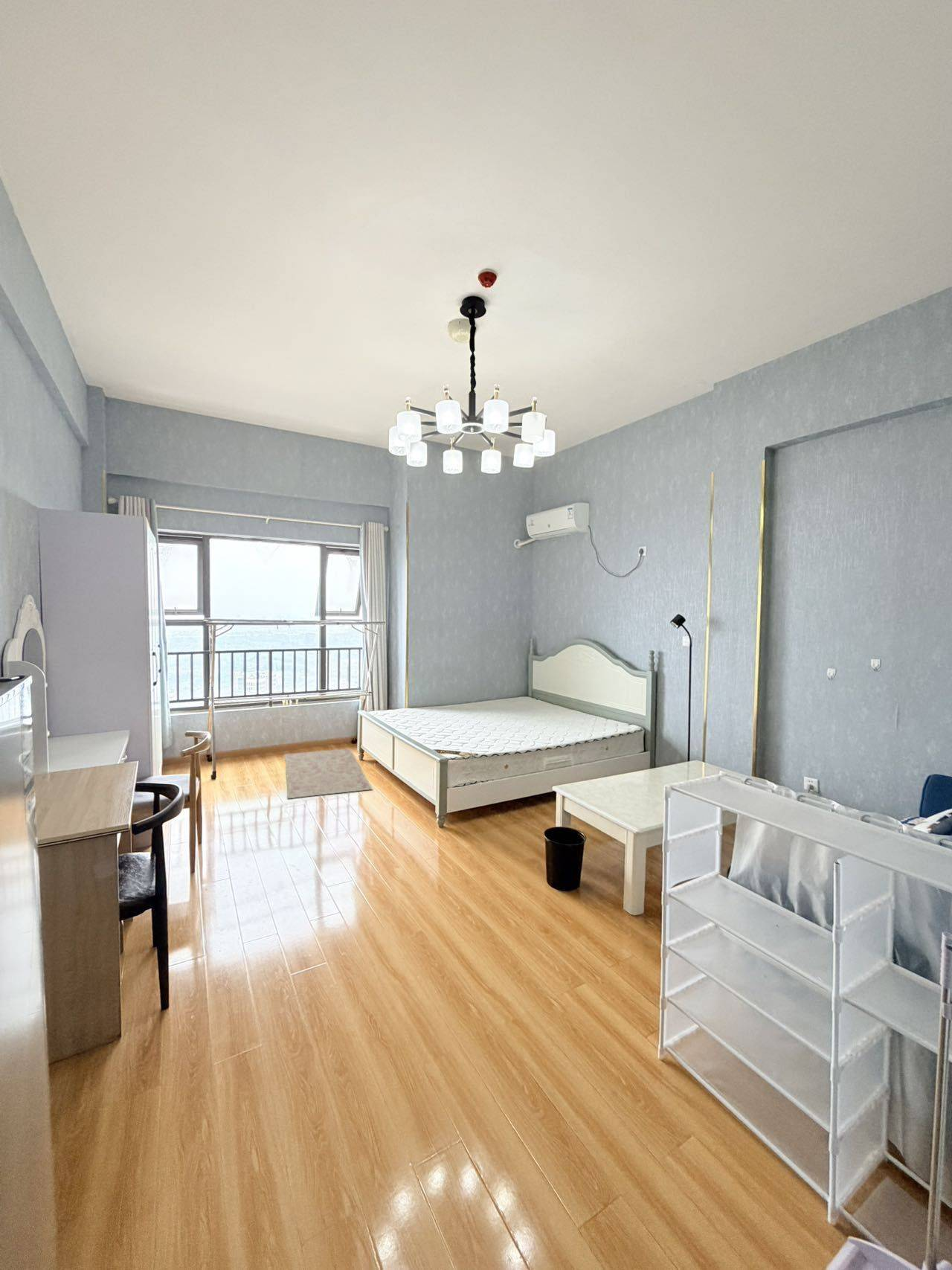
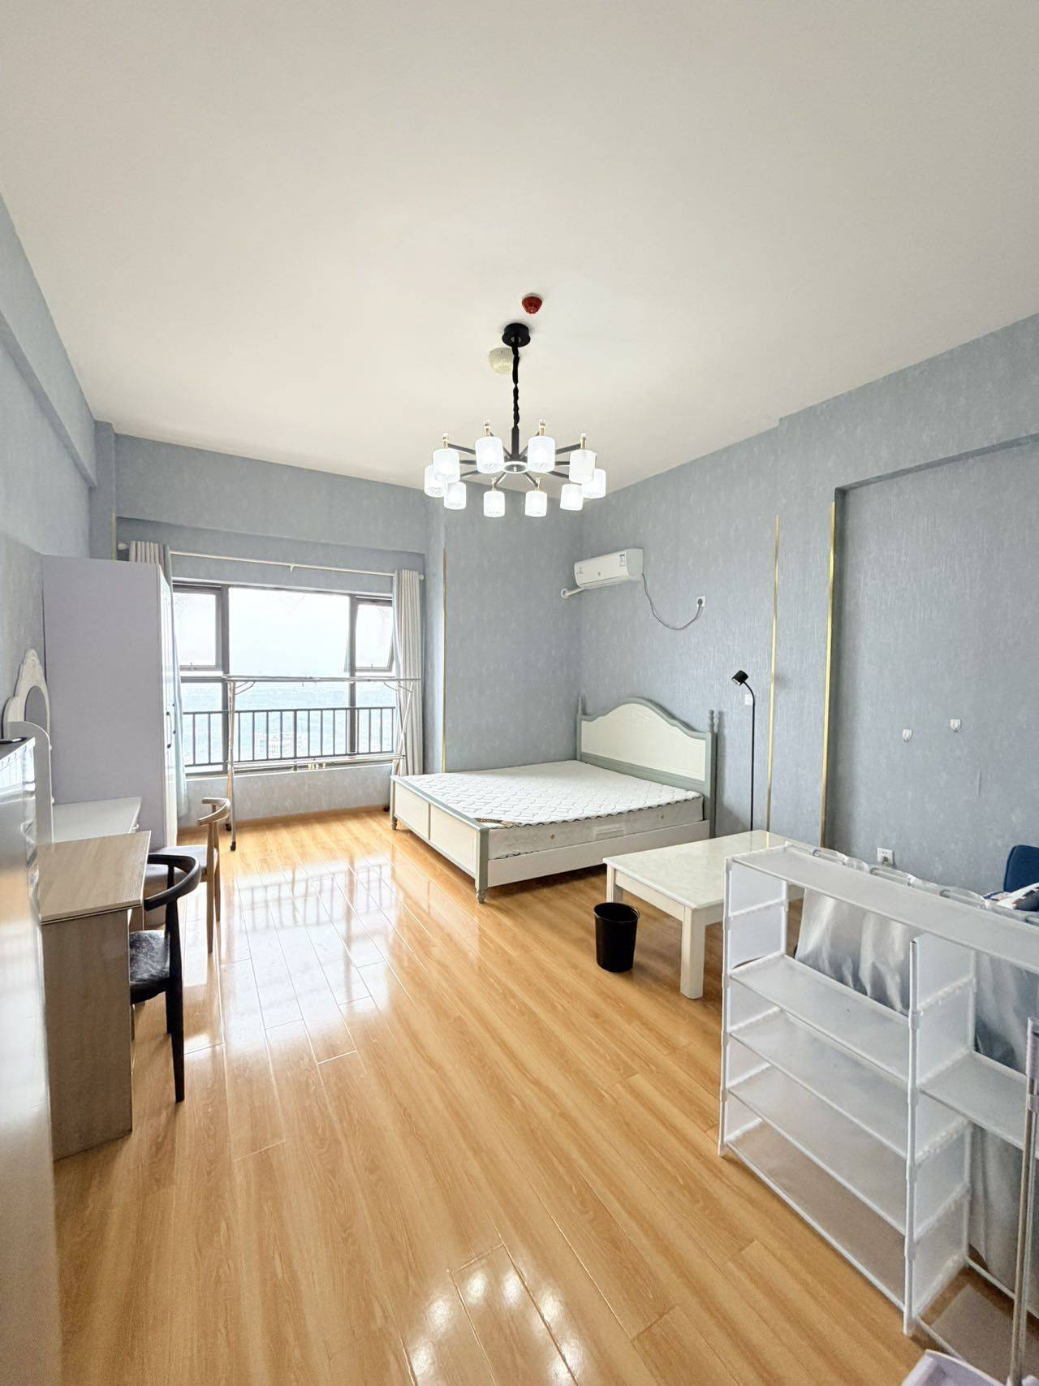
- rug [283,748,373,800]
